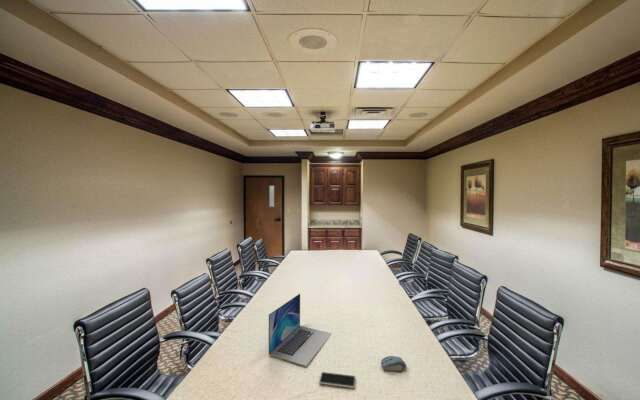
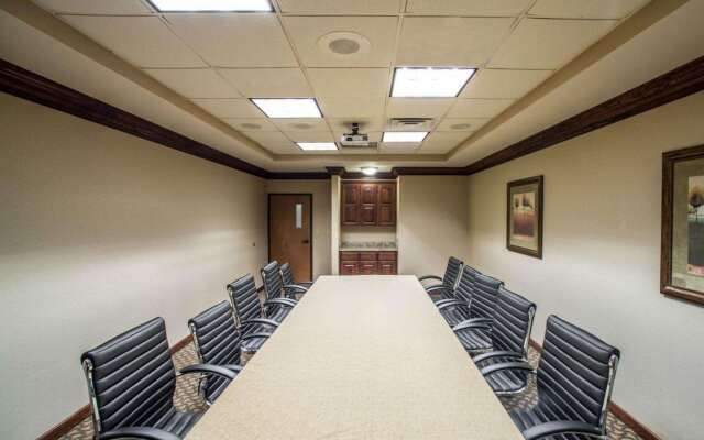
- laptop [268,293,333,367]
- computer mouse [380,355,407,373]
- smartphone [318,371,356,389]
